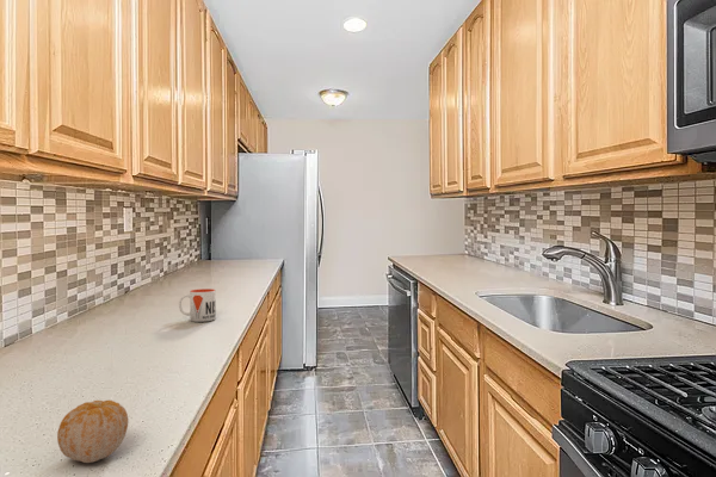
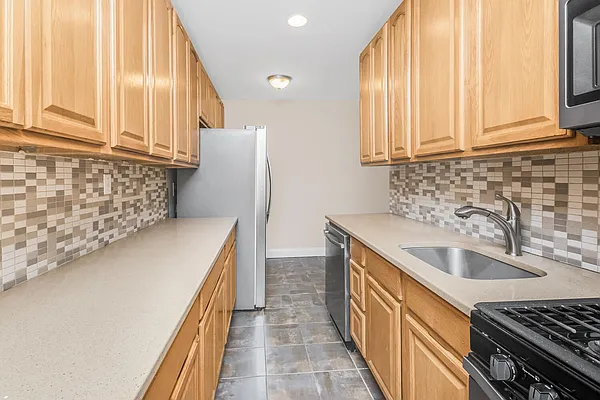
- fruit [56,399,129,464]
- mug [178,287,217,323]
